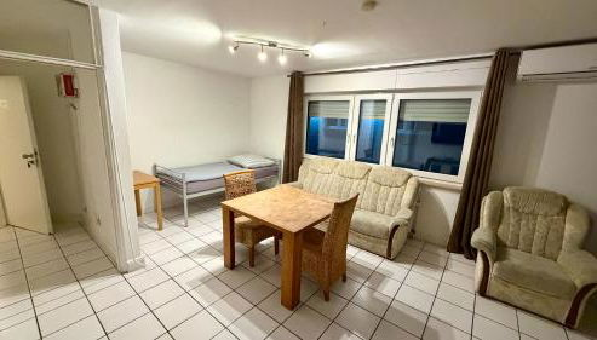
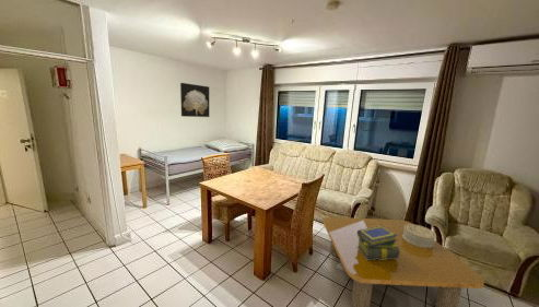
+ decorative box [402,223,437,248]
+ coffee table [323,216,485,307]
+ stack of books [356,226,399,260]
+ wall art [179,82,210,118]
